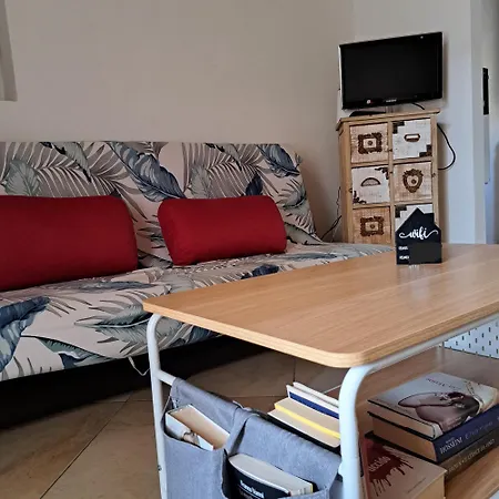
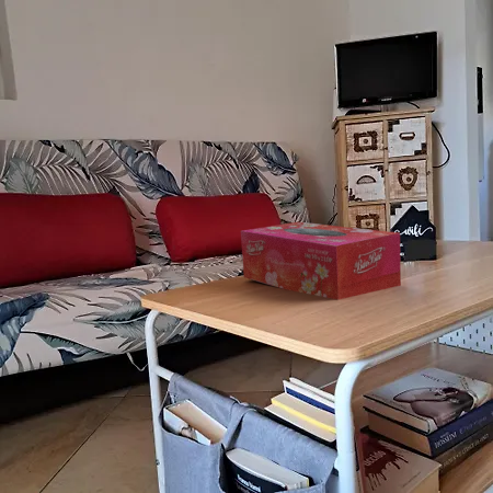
+ tissue box [240,221,402,300]
